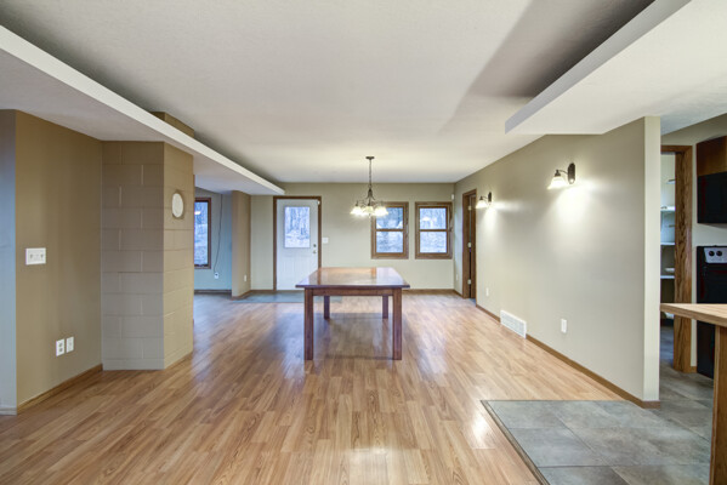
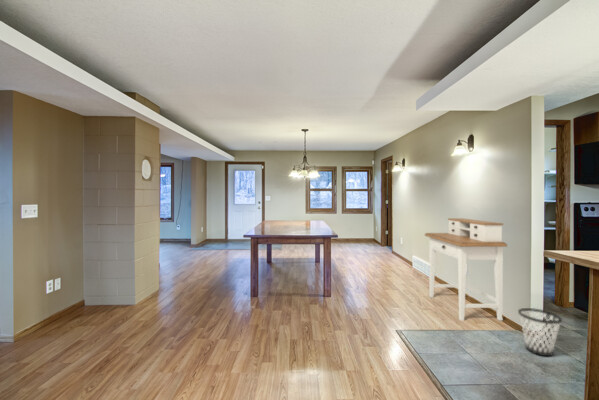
+ desk [424,217,508,322]
+ wastebasket [517,307,563,357]
